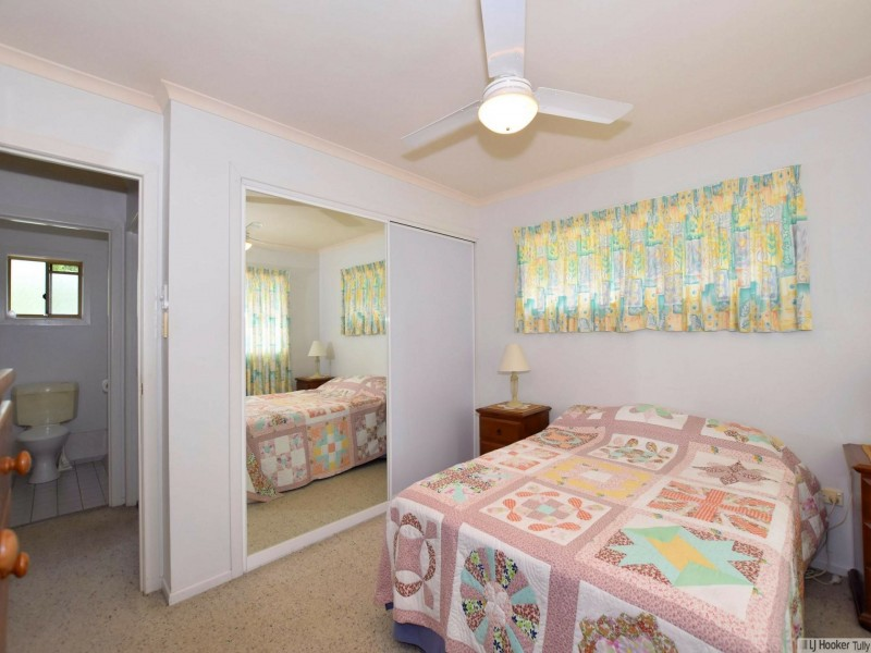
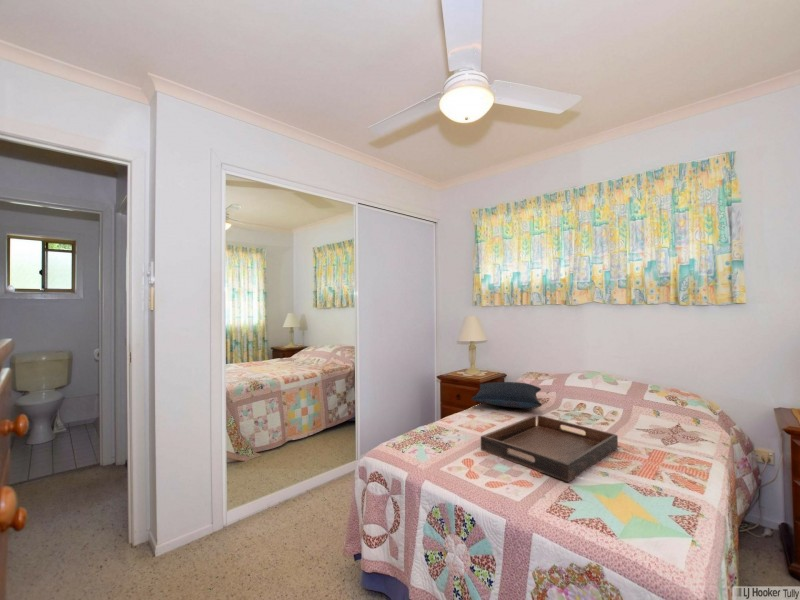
+ serving tray [480,415,619,483]
+ pillow [471,381,543,409]
